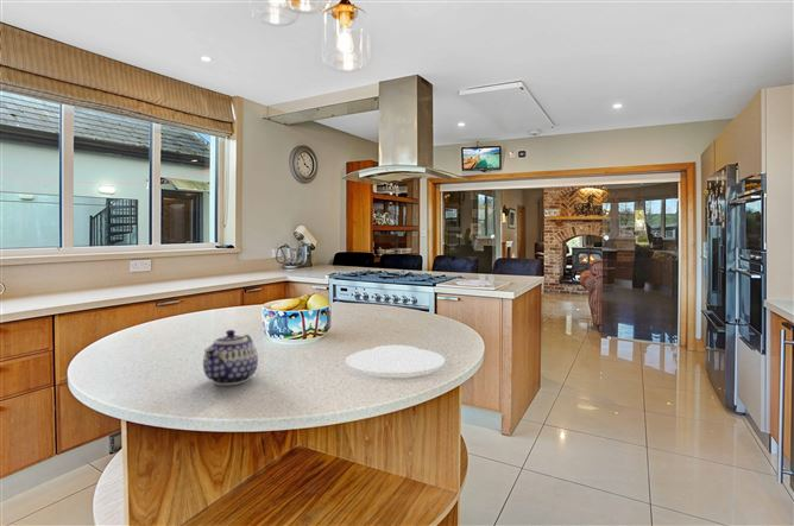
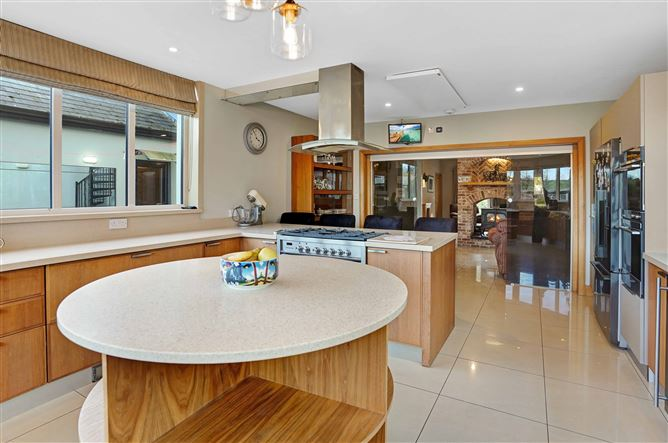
- teapot [202,329,259,386]
- plate [345,344,446,374]
